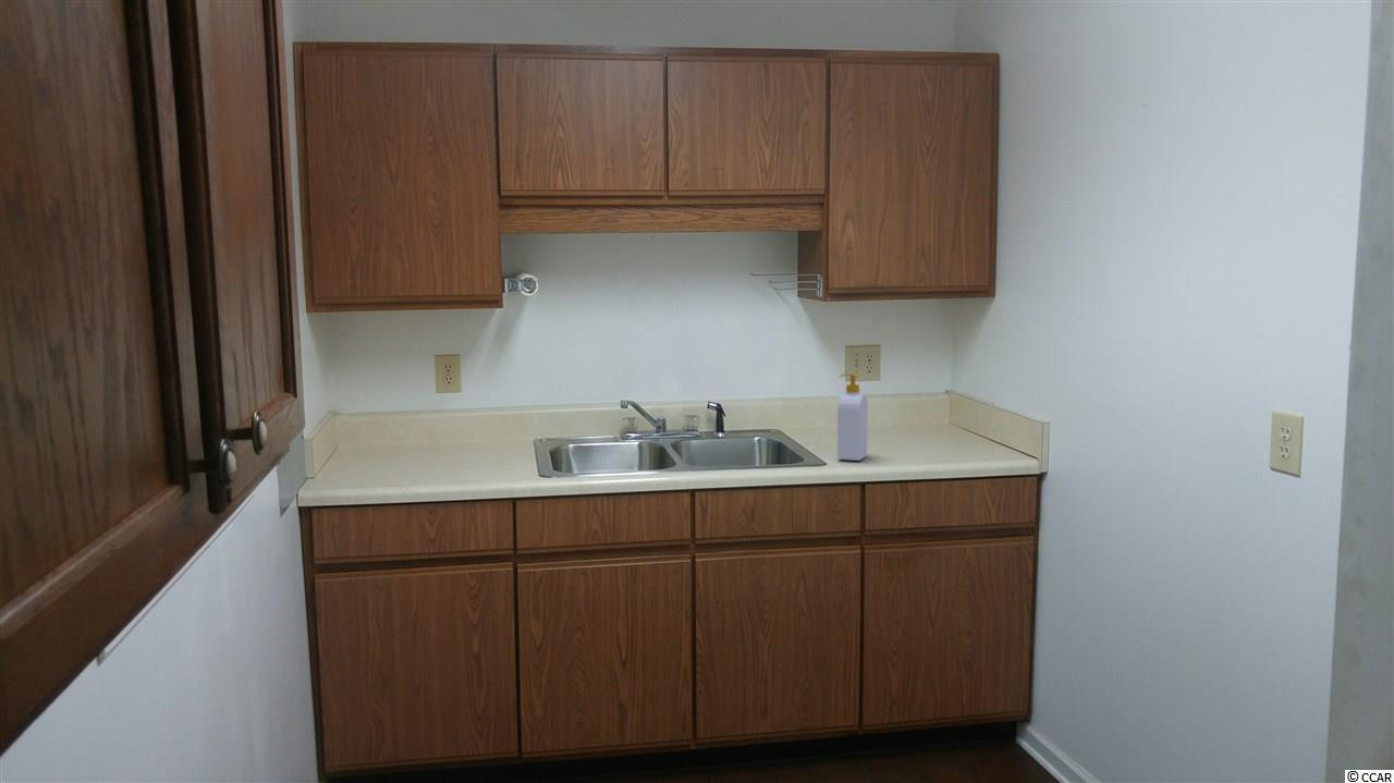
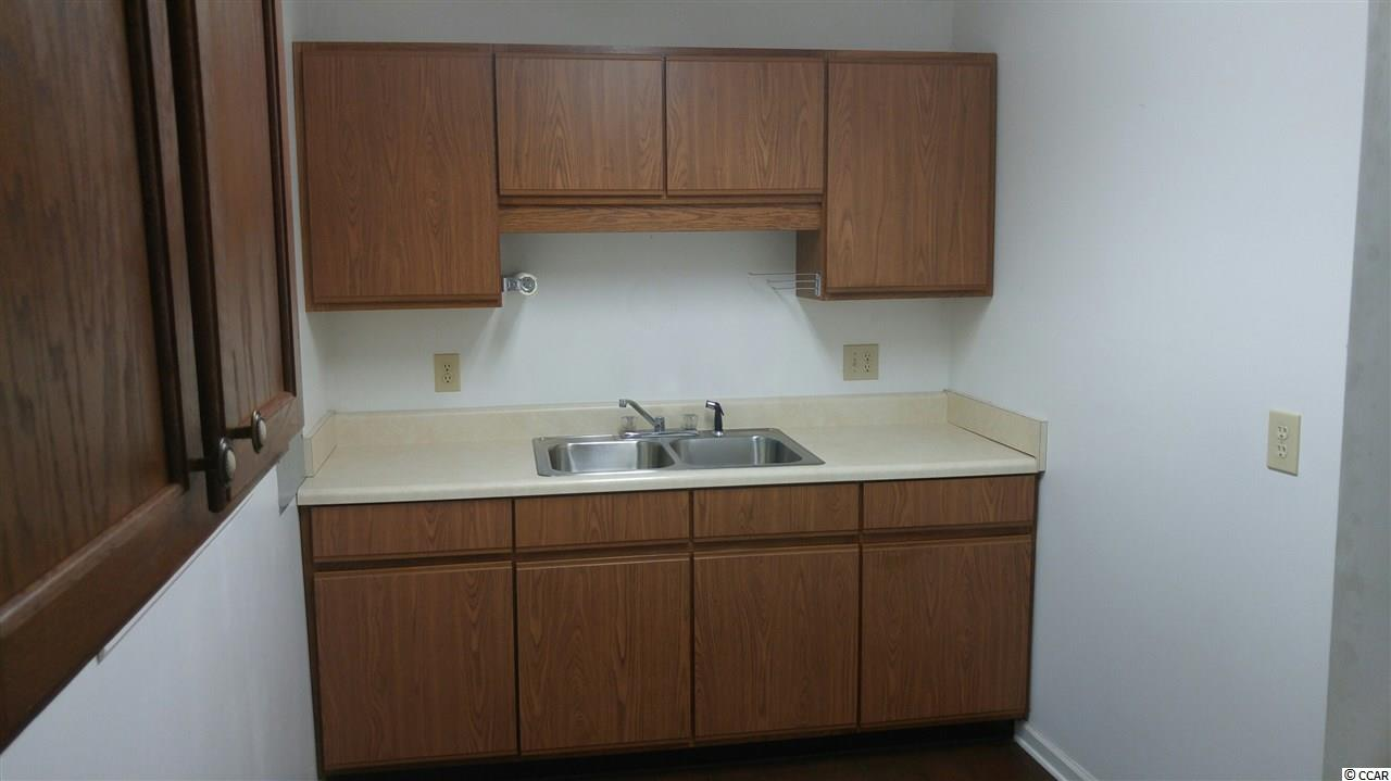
- soap bottle [836,372,869,462]
